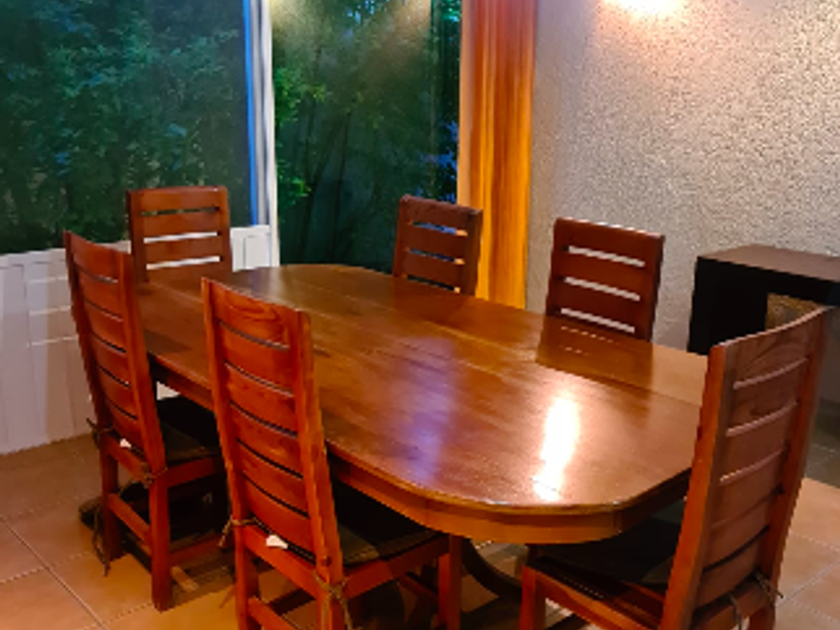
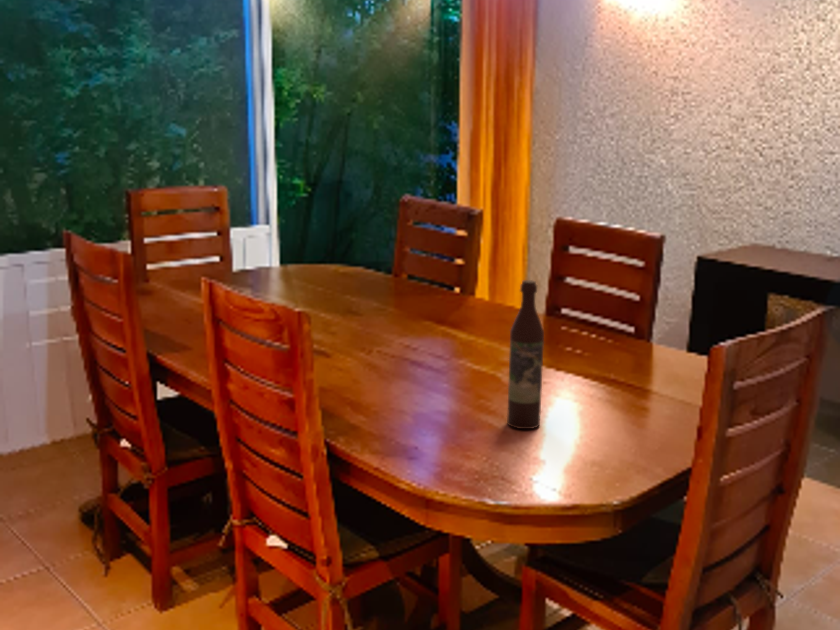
+ wine bottle [506,279,545,430]
